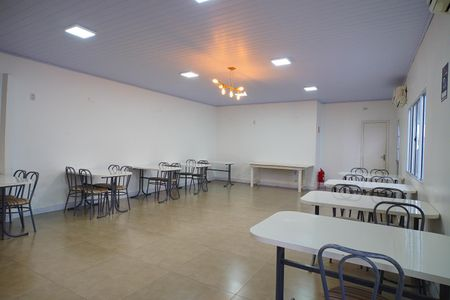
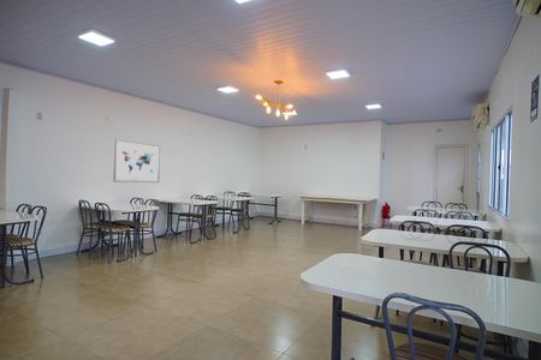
+ wall art [112,138,162,184]
